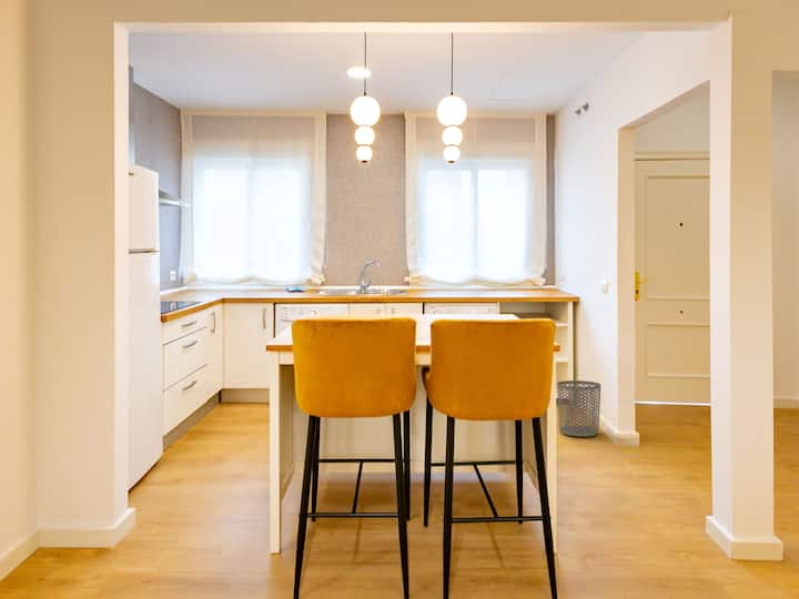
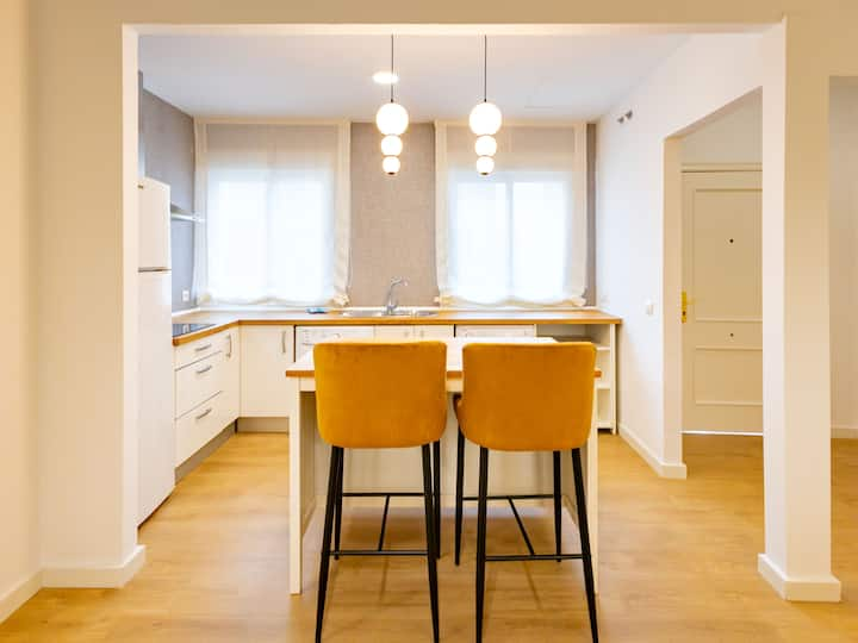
- waste bin [556,379,601,438]
